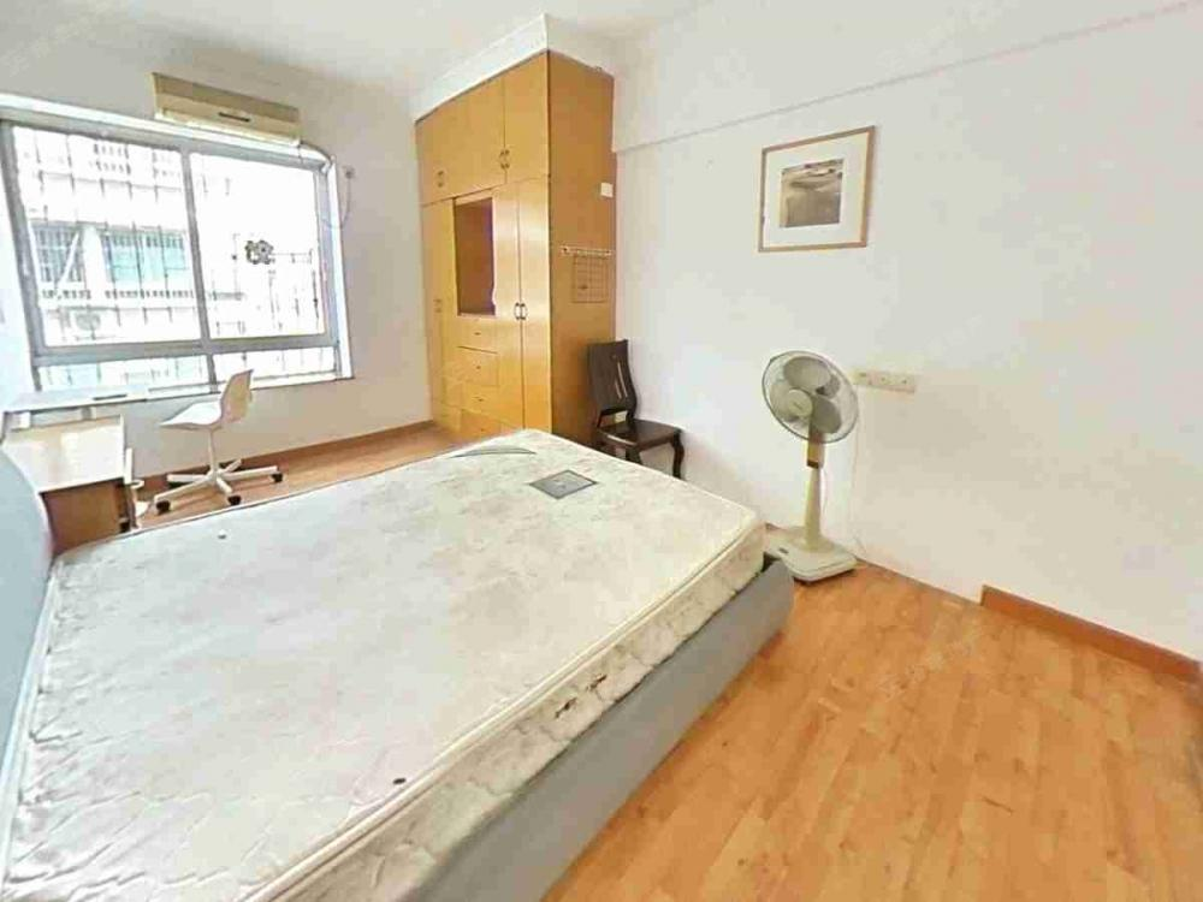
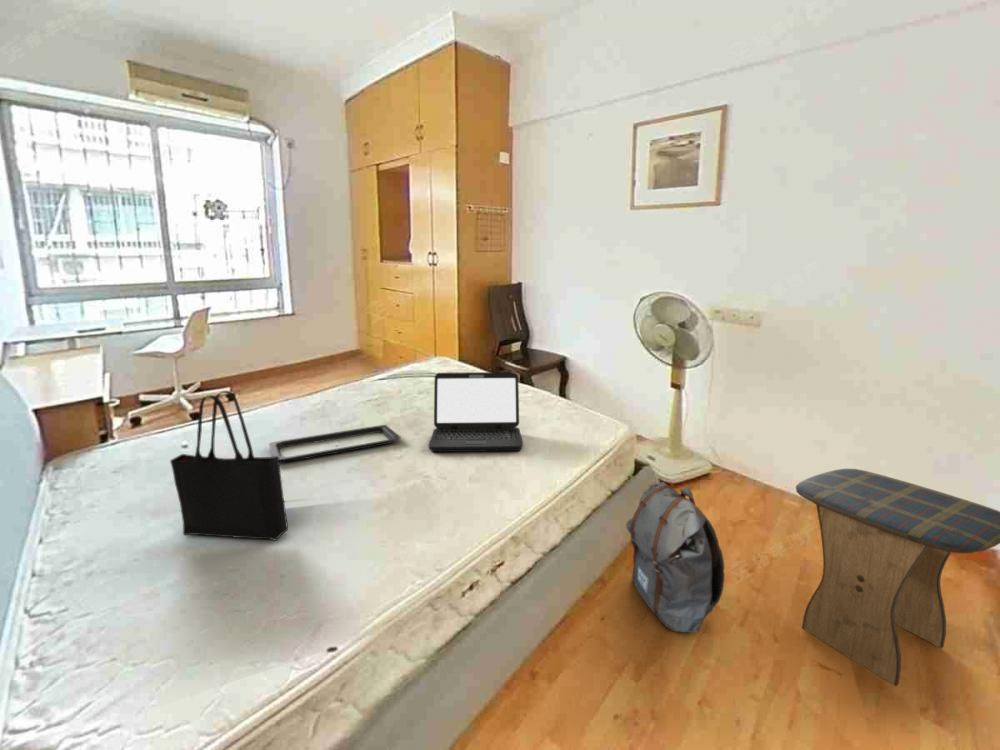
+ laptop [427,371,524,453]
+ tote bag [169,390,289,541]
+ backpack [625,481,725,633]
+ stool [795,468,1000,687]
+ serving tray [268,424,402,463]
